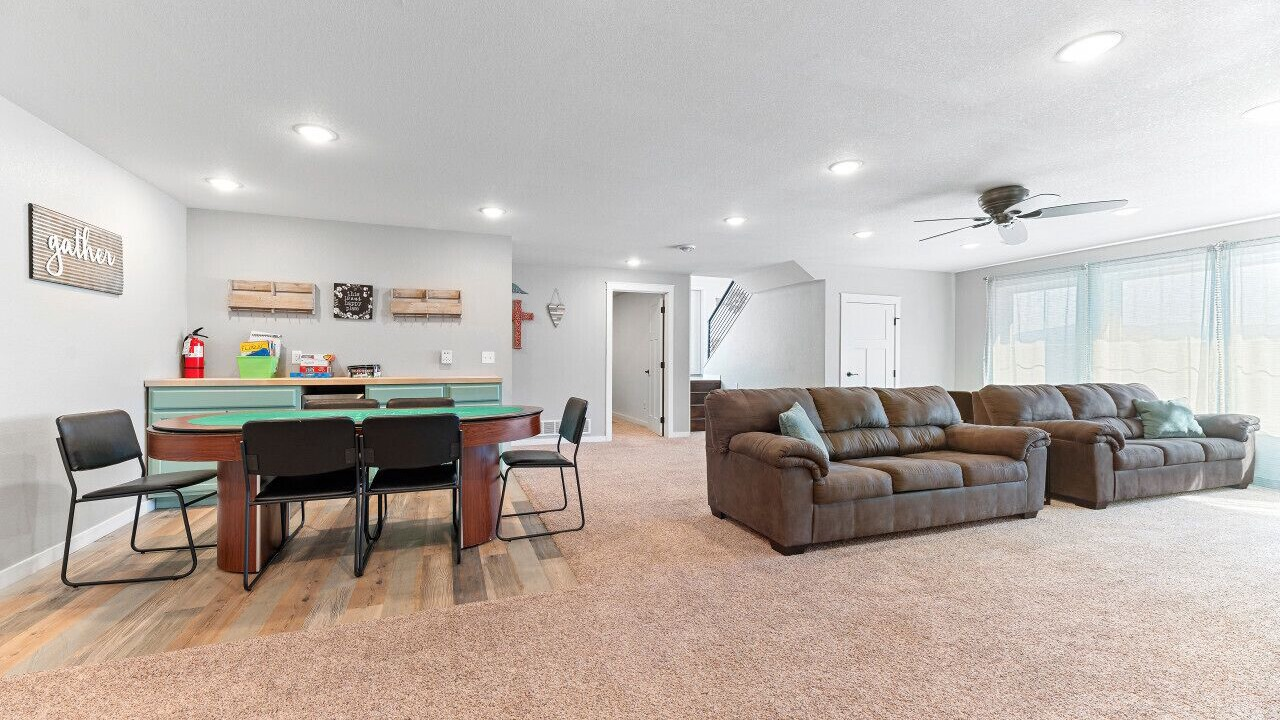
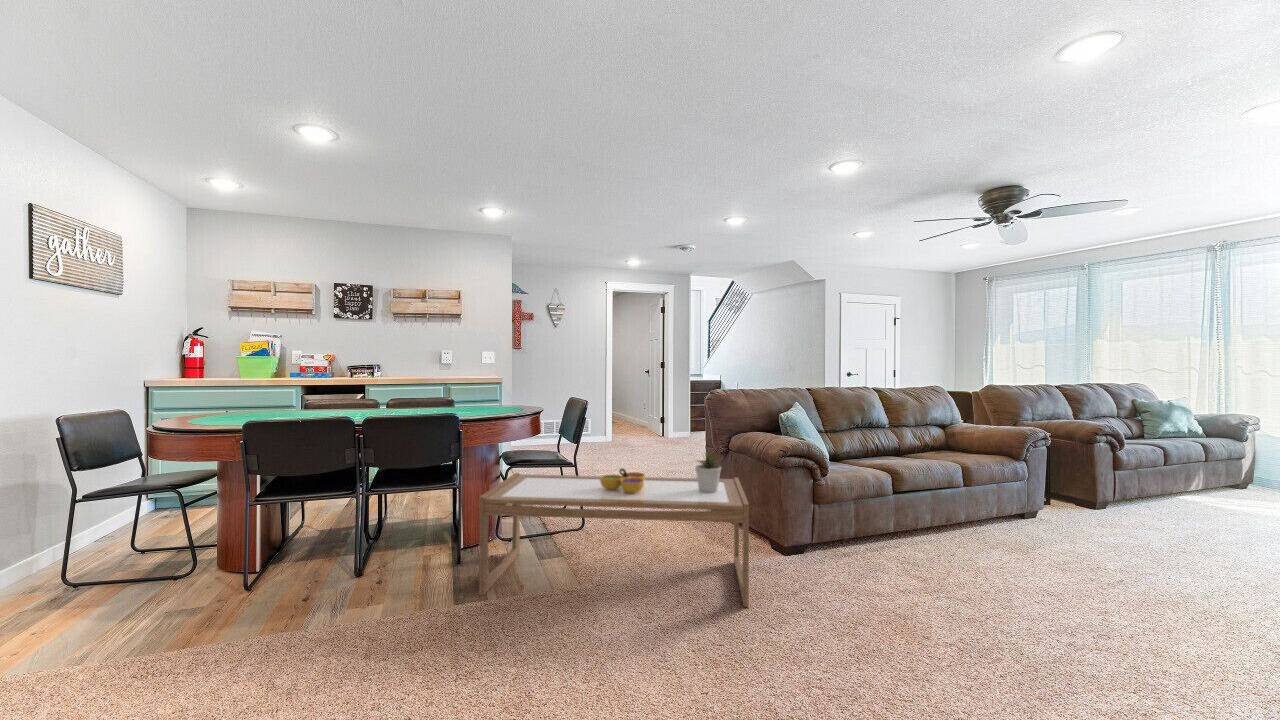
+ decorative bowl [600,467,646,493]
+ potted plant [694,448,724,493]
+ coffee table [478,472,750,608]
